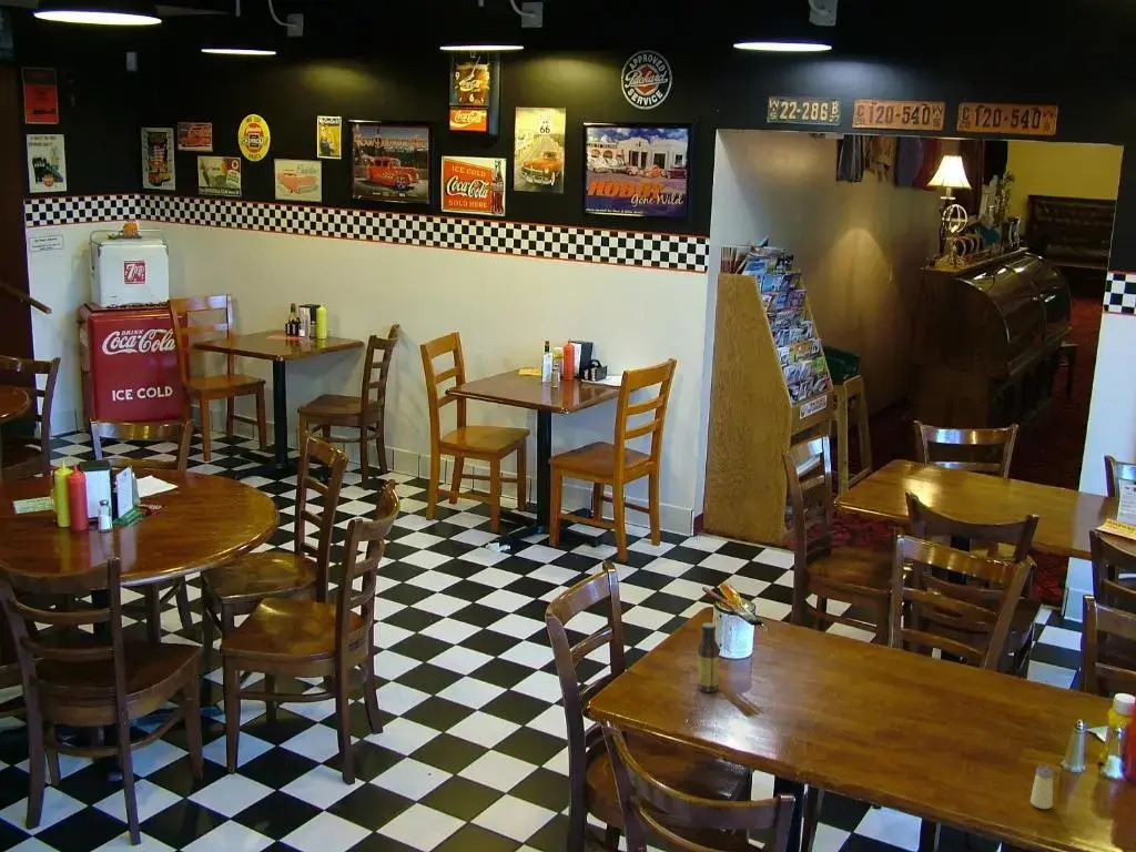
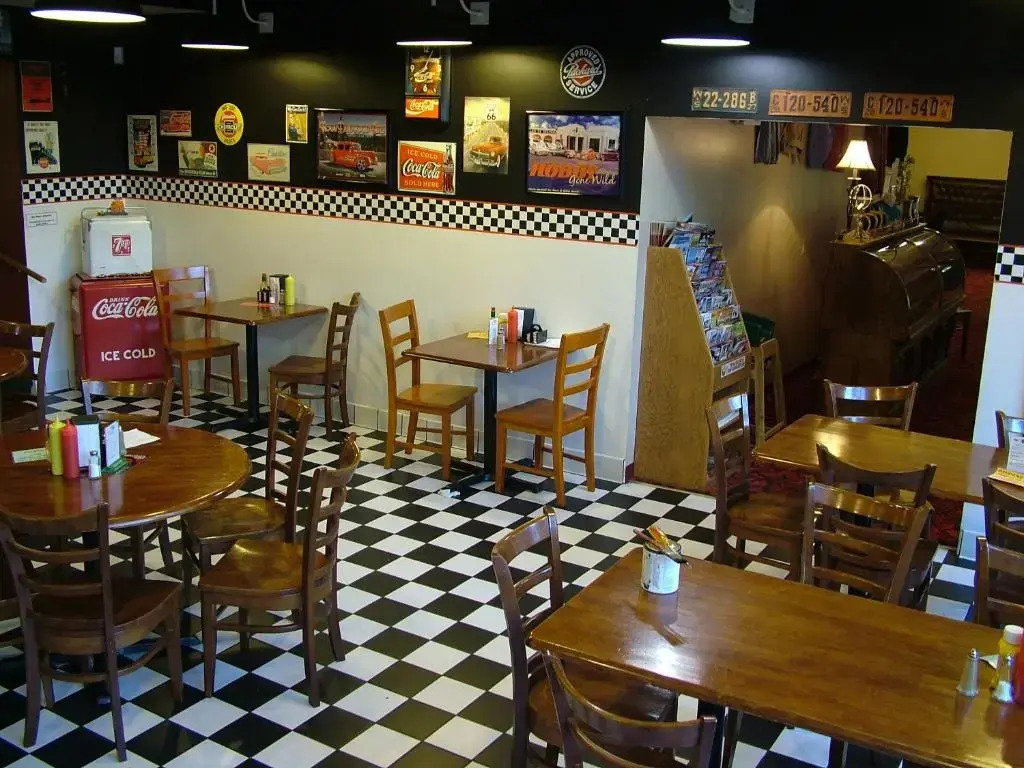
- sauce bottle [697,621,720,693]
- saltshaker [1030,764,1055,810]
